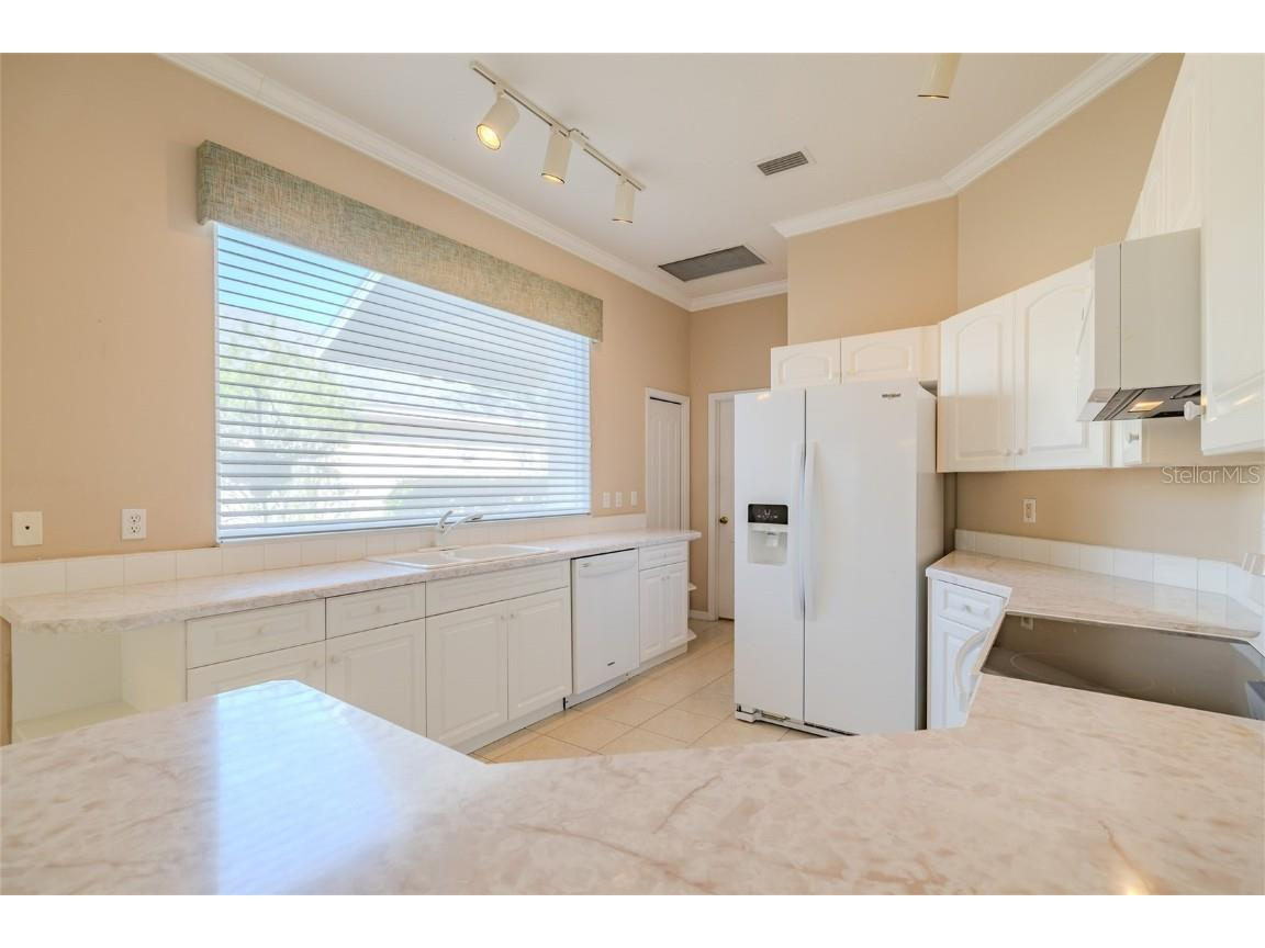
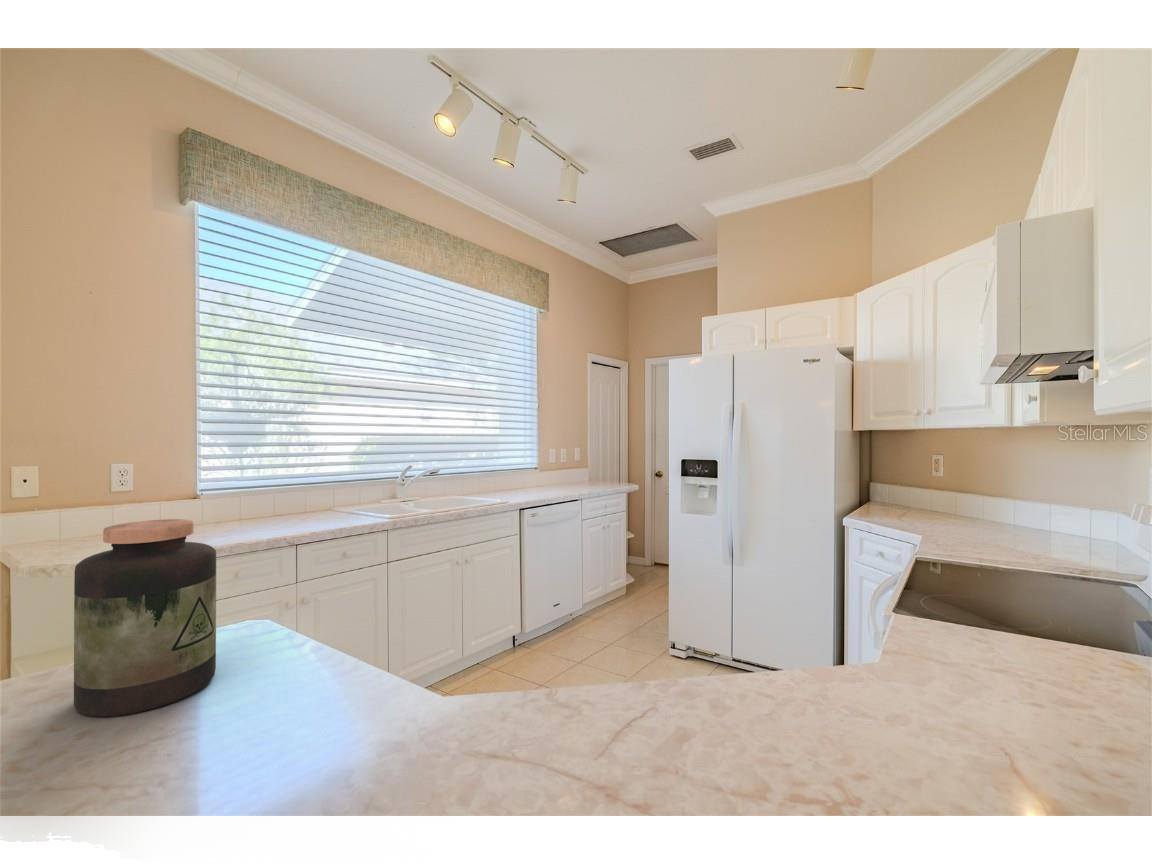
+ jar [73,518,217,718]
